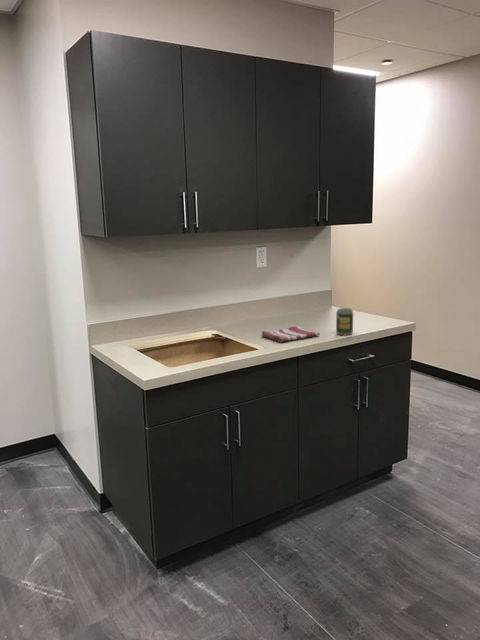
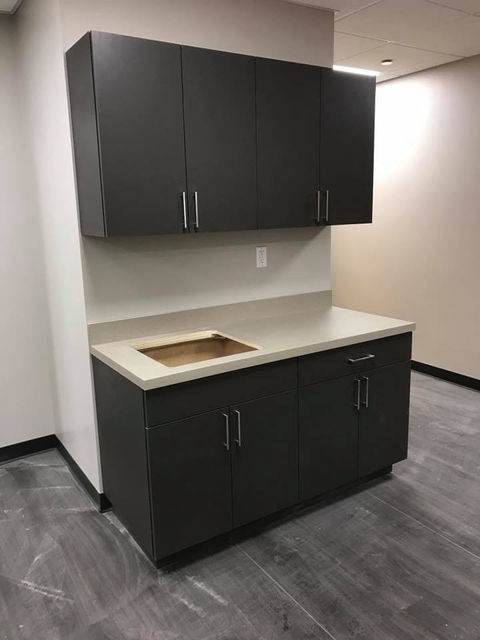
- dish towel [261,325,321,343]
- soda can [335,307,354,336]
